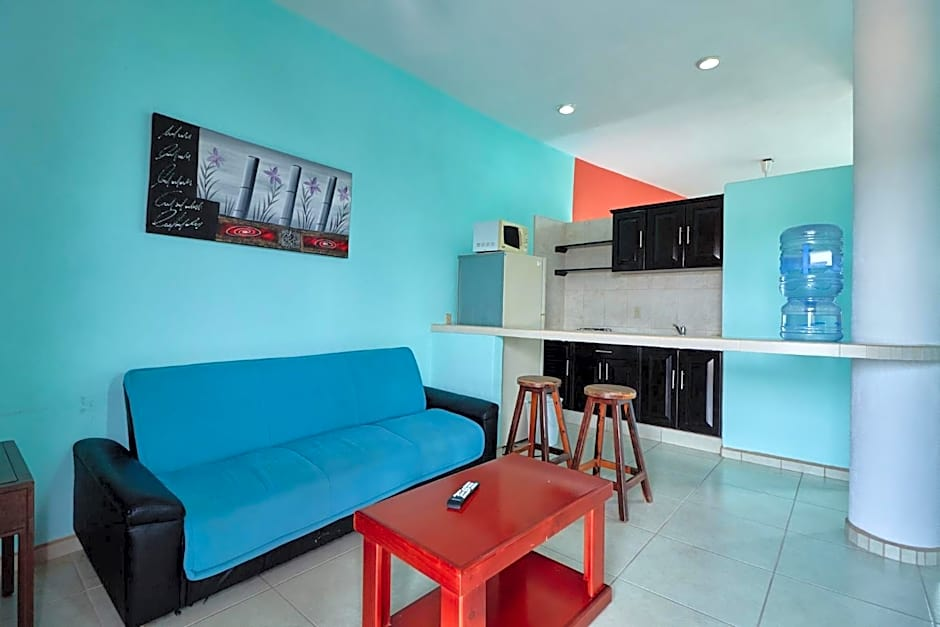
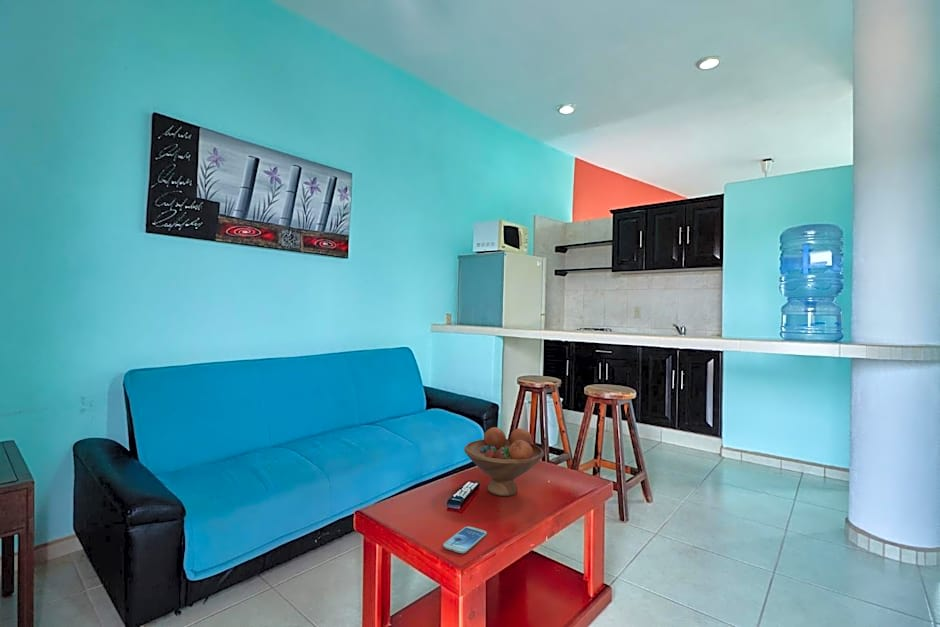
+ smartphone [442,526,488,554]
+ fruit bowl [463,426,545,497]
